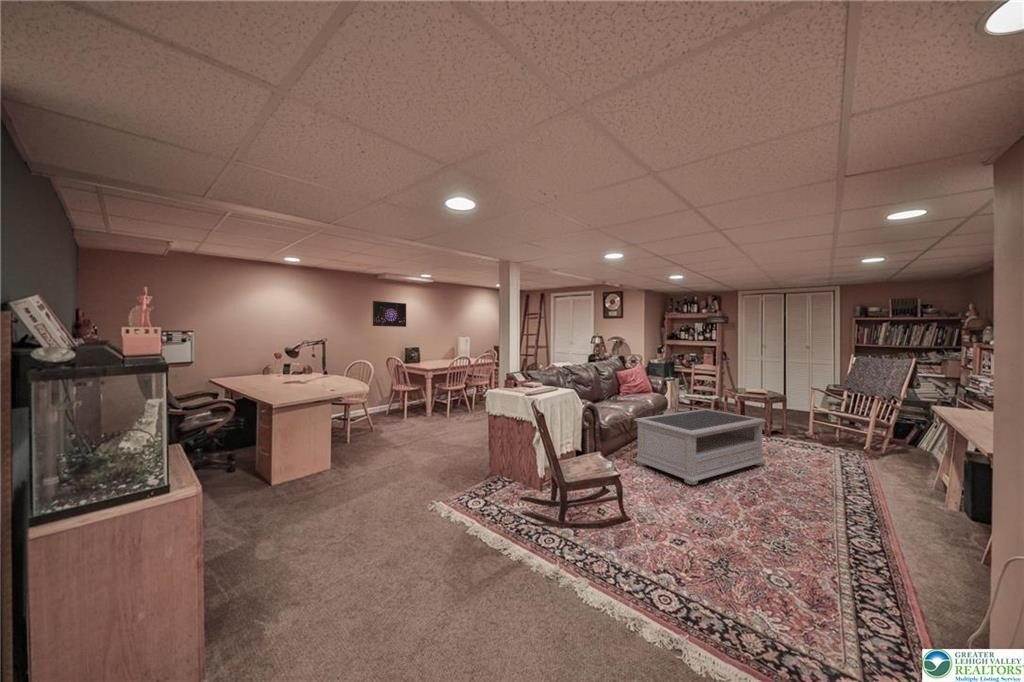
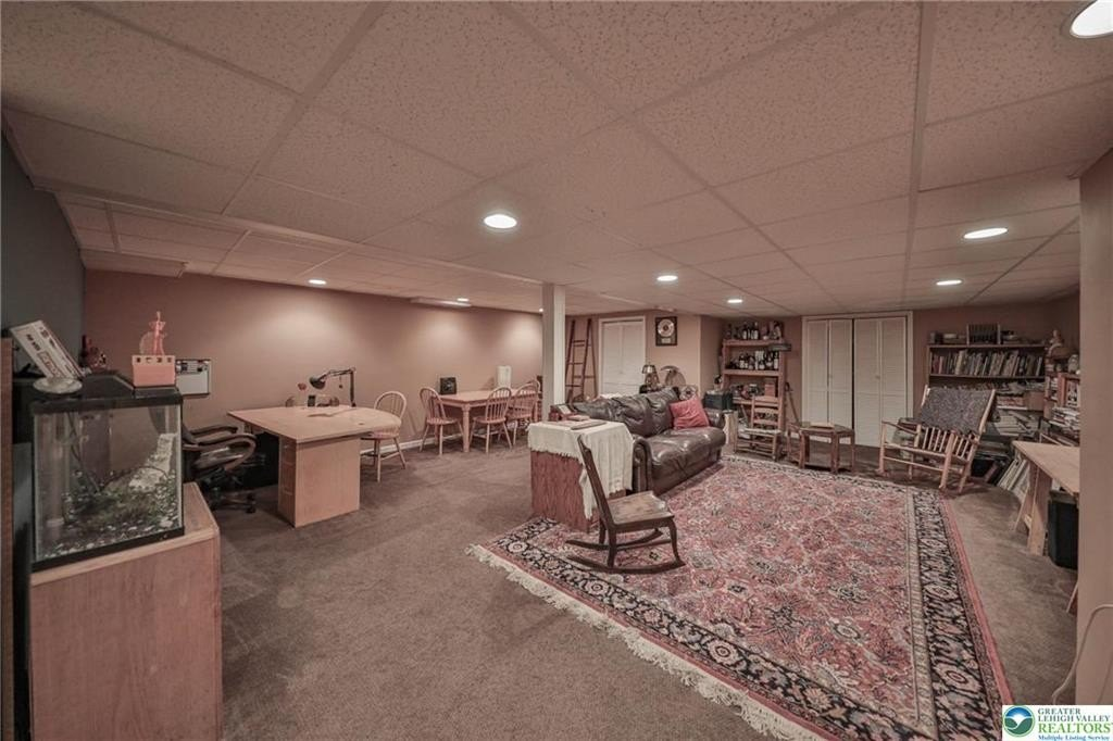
- coffee table [632,408,768,486]
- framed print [372,300,407,328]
